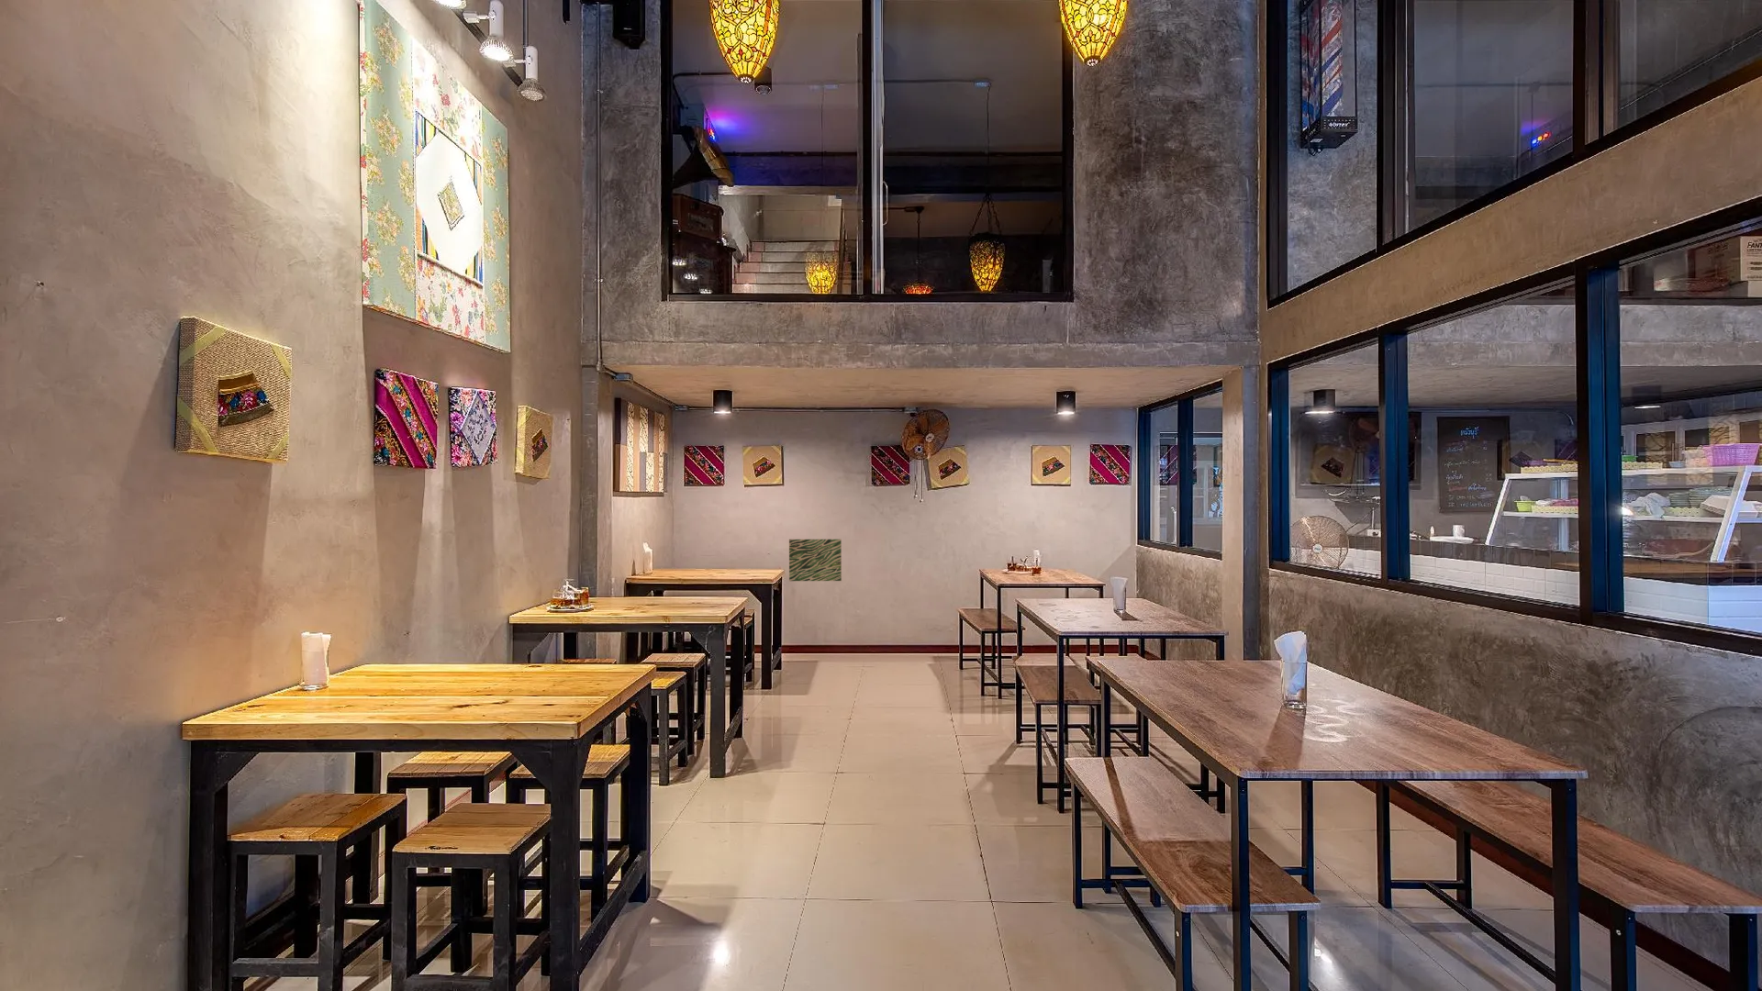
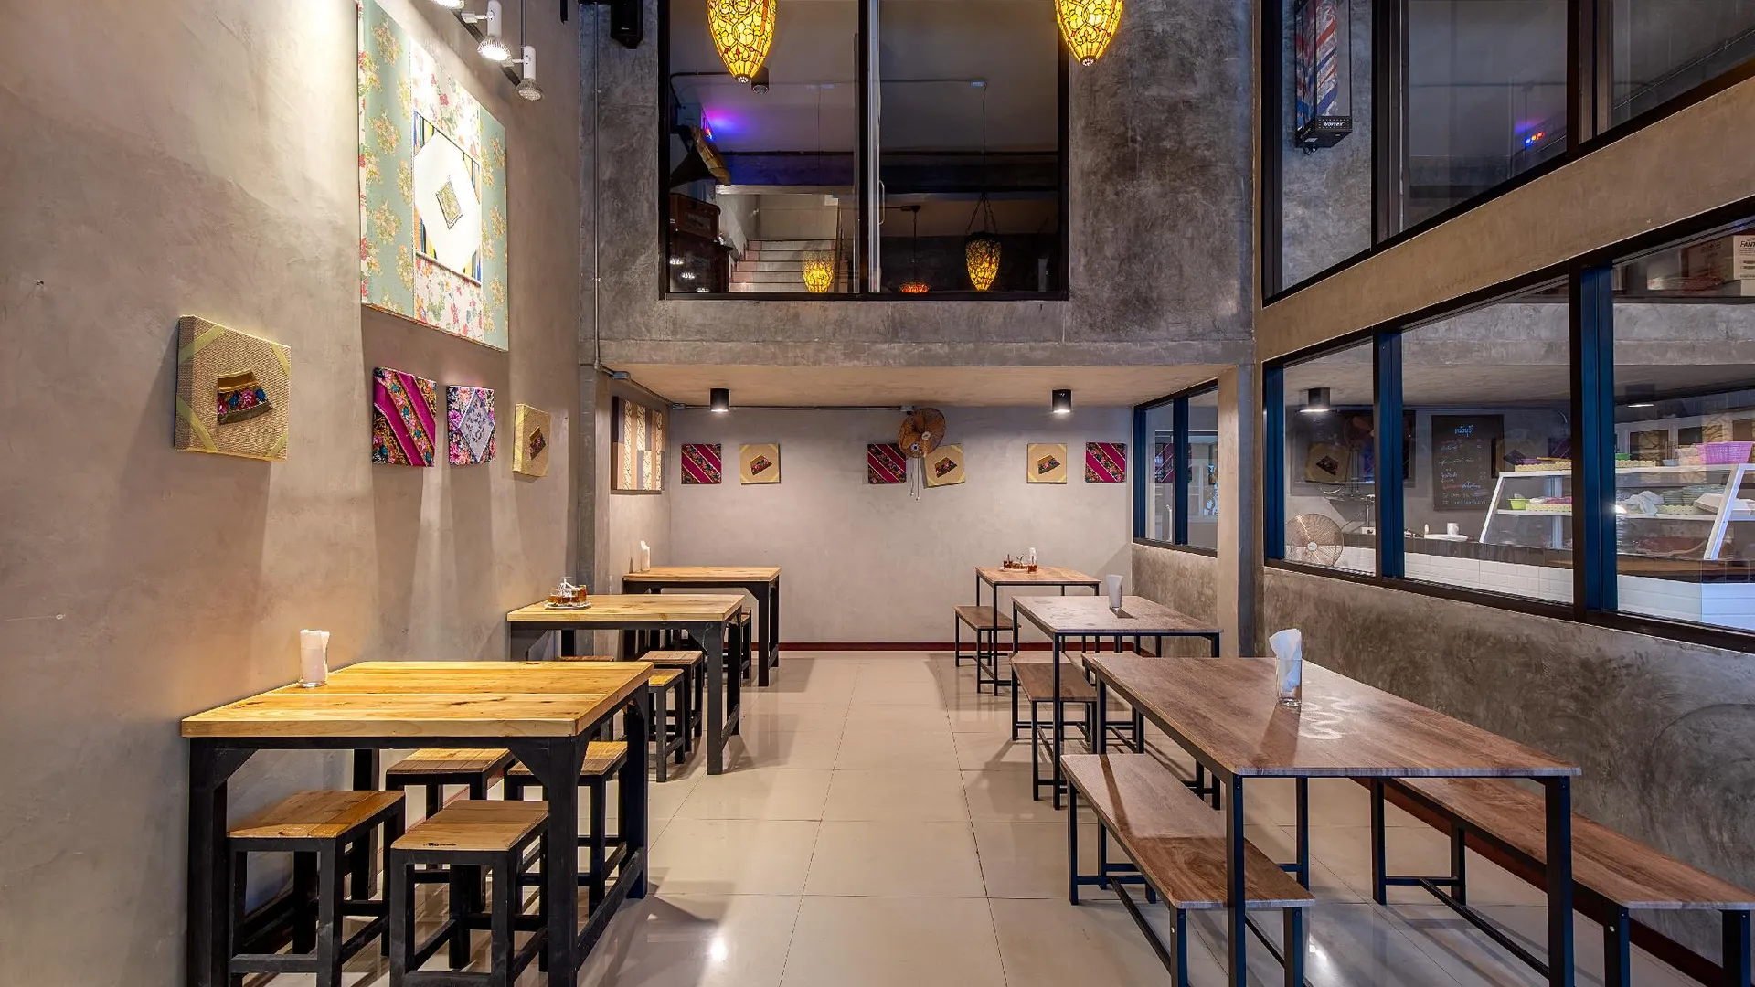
- wall art [788,538,842,582]
